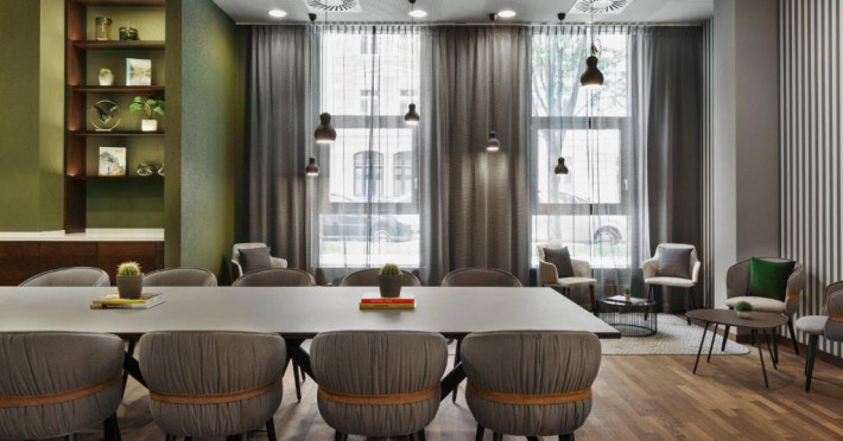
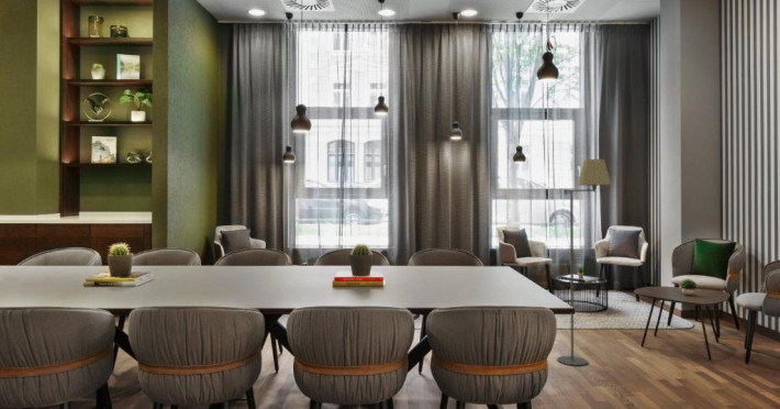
+ floor lamp [556,158,613,366]
